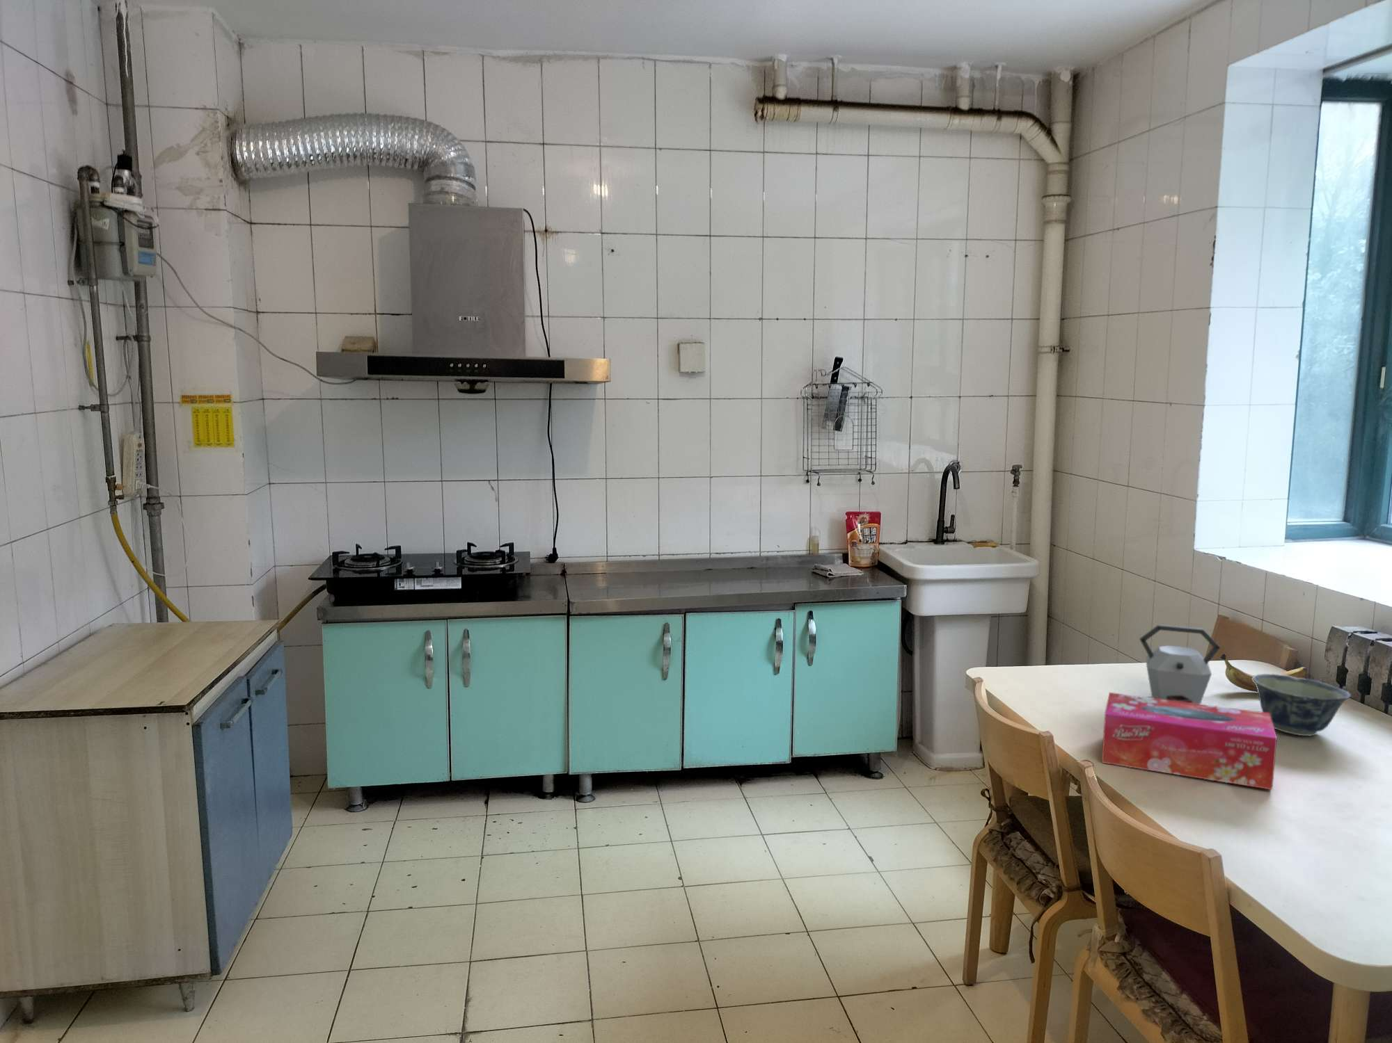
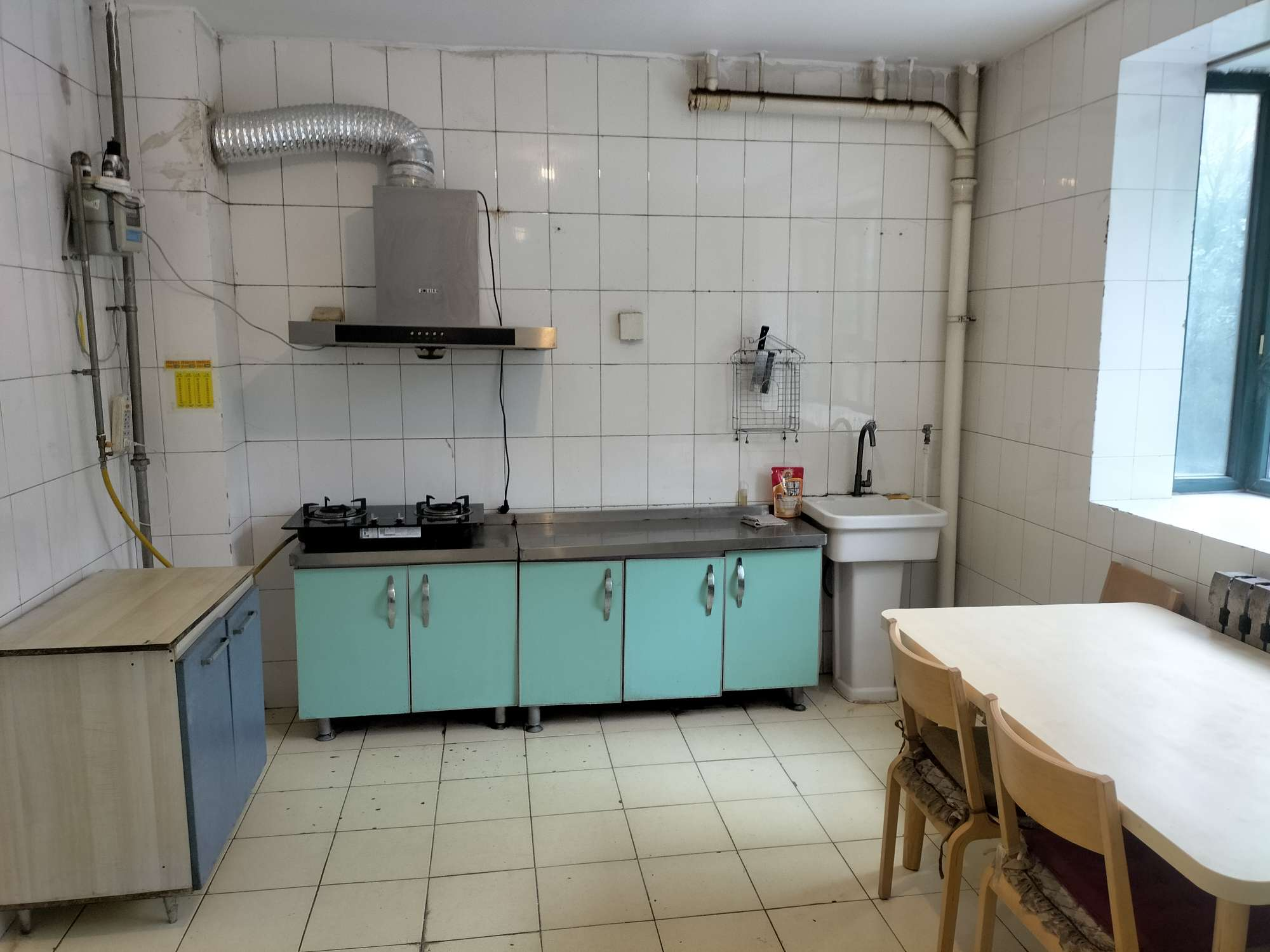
- tissue box [1102,691,1278,791]
- bowl [1252,673,1351,736]
- banana [1220,653,1308,692]
- kettle [1139,623,1221,704]
